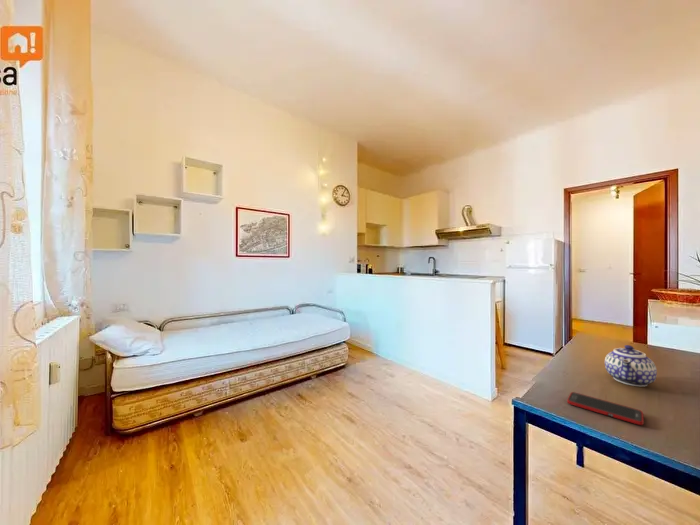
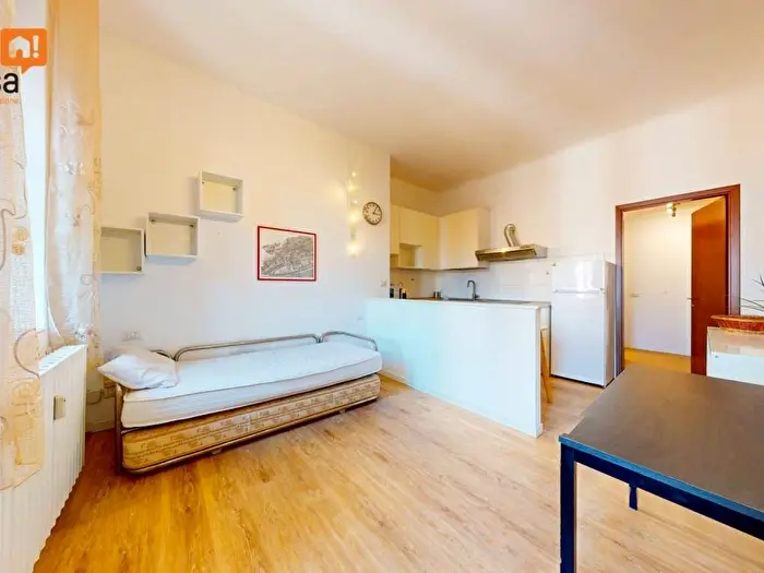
- cell phone [566,391,645,426]
- teapot [604,344,658,387]
